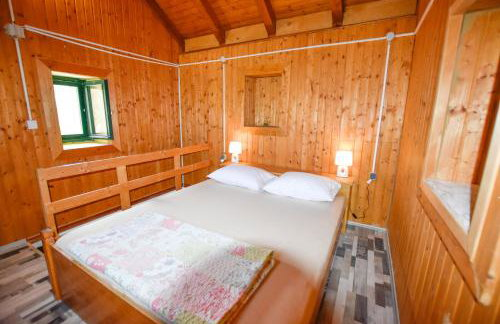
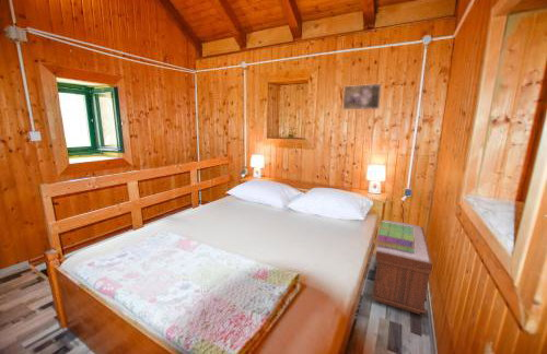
+ stack of books [375,221,415,253]
+ bench [371,219,433,316]
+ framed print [341,83,383,111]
